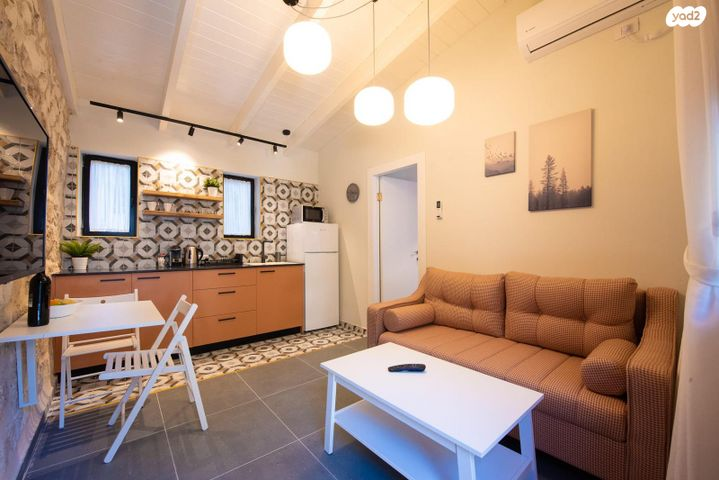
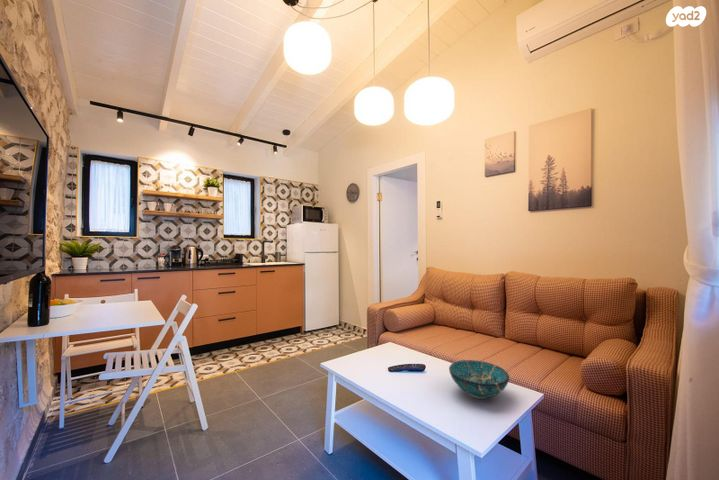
+ decorative bowl [448,359,510,400]
